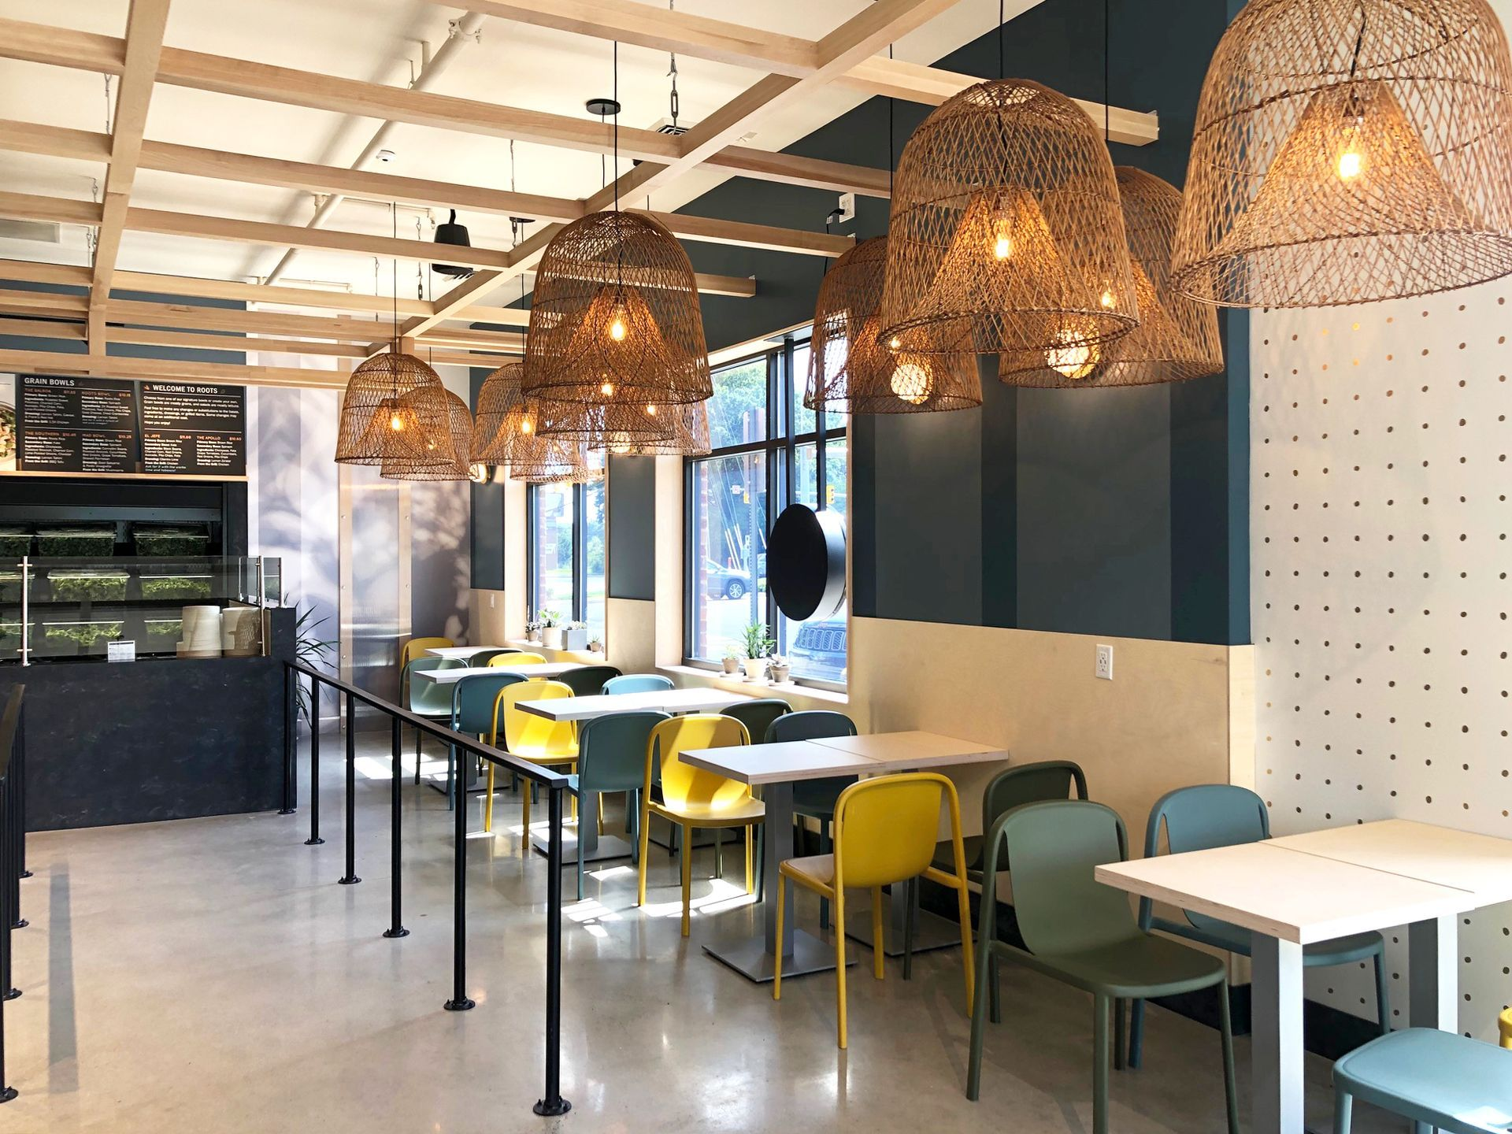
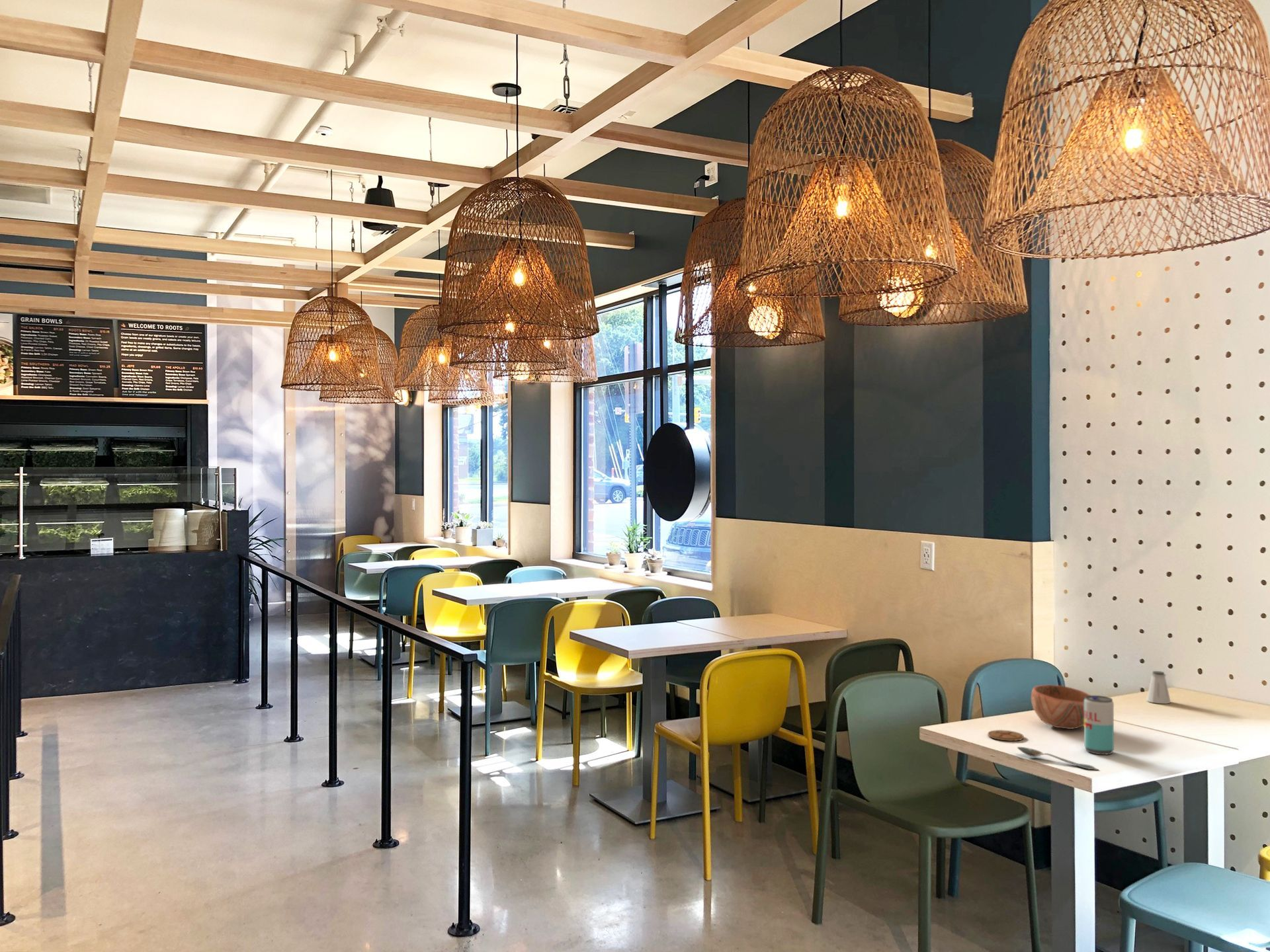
+ coaster [987,729,1025,742]
+ spoon [1017,746,1099,771]
+ bowl [1031,684,1091,730]
+ saltshaker [1146,670,1171,704]
+ beverage can [1083,695,1115,755]
